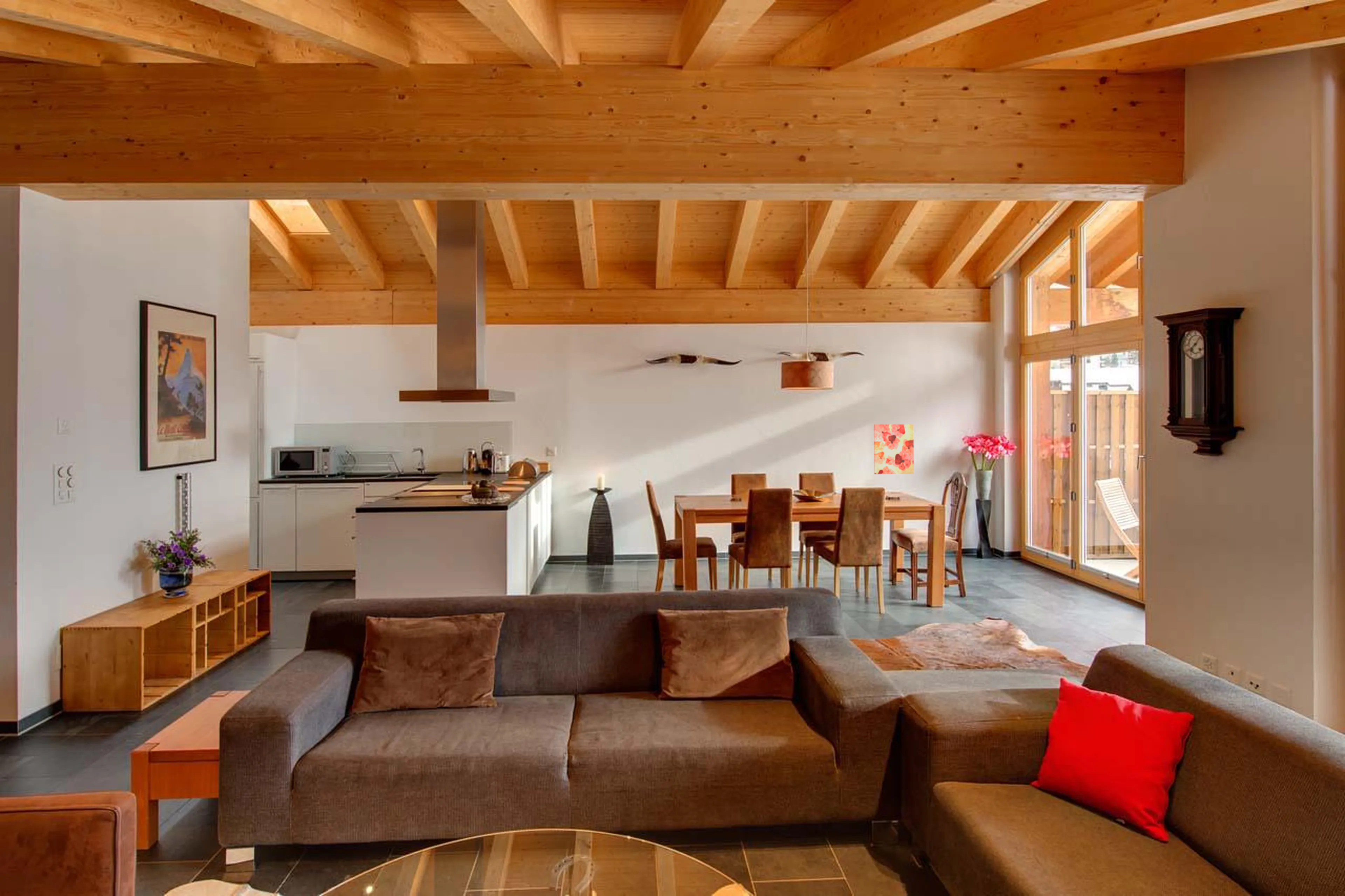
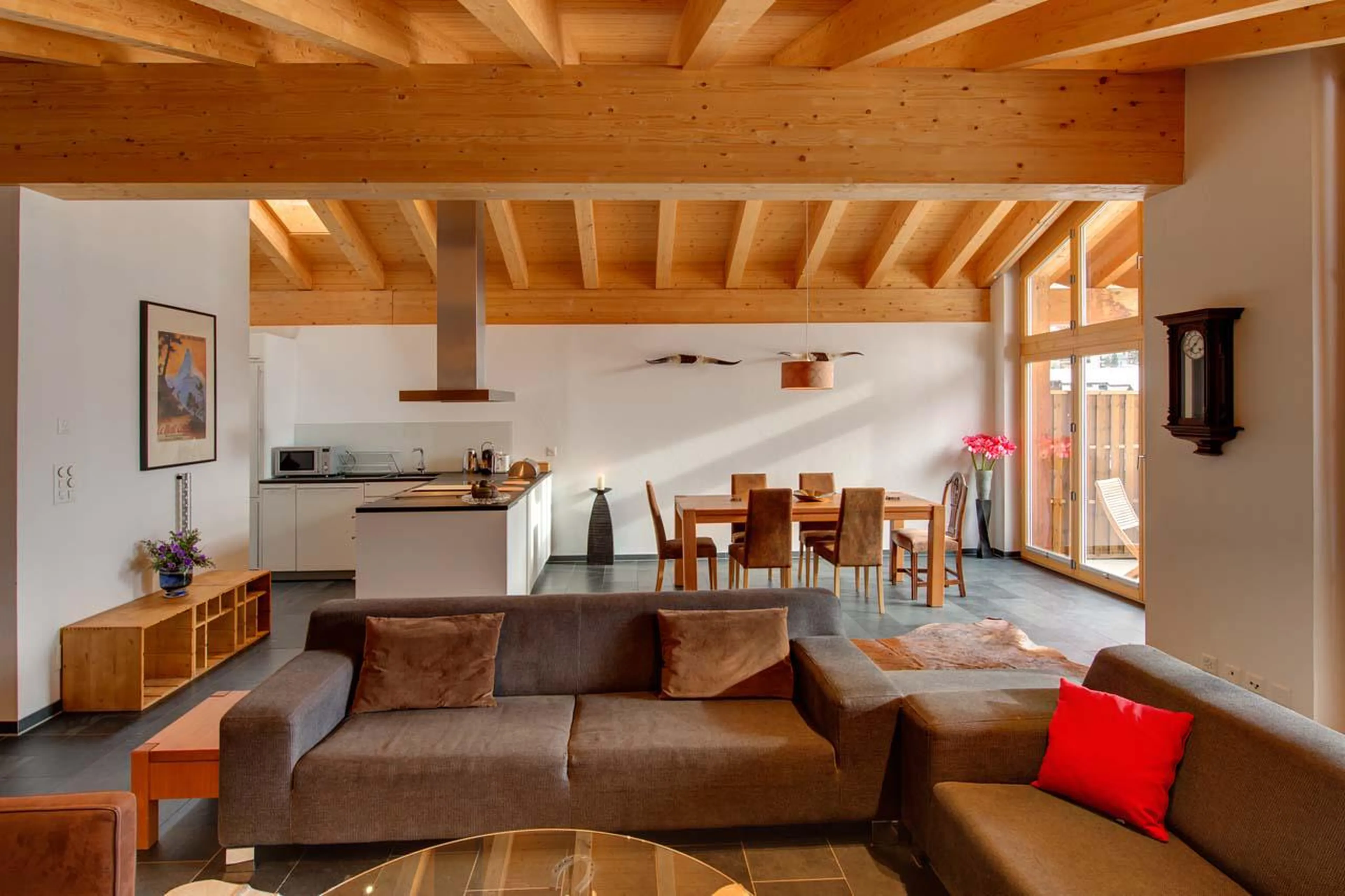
- wall art [874,424,914,474]
